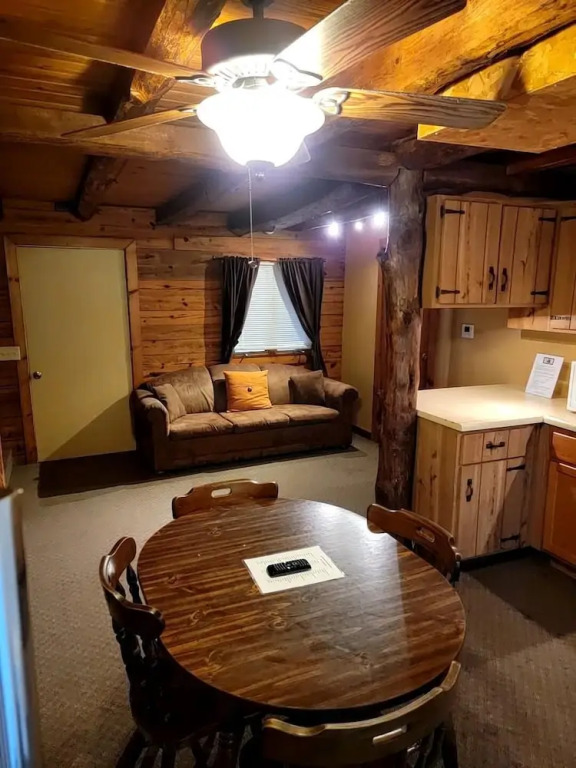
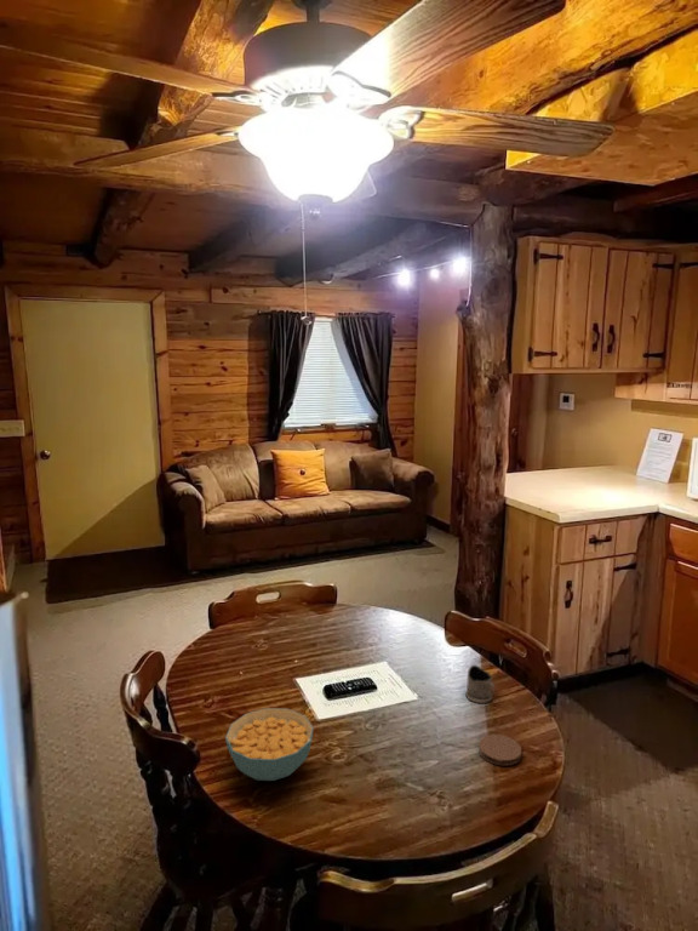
+ tea glass holder [464,664,496,704]
+ cereal bowl [224,707,315,782]
+ coaster [477,733,522,767]
